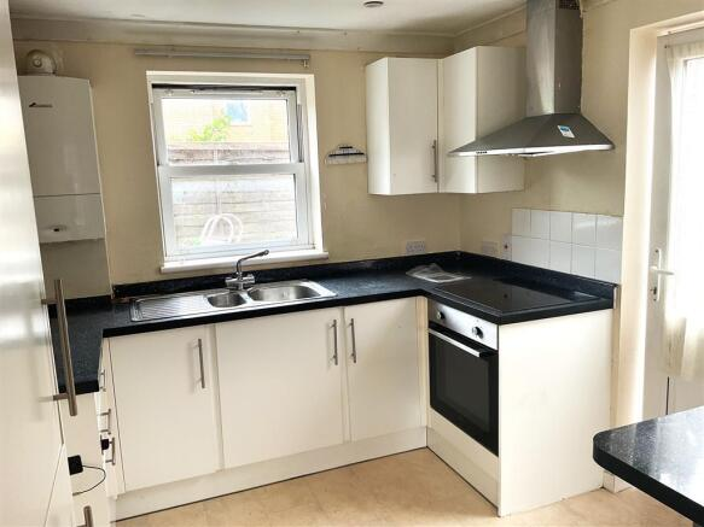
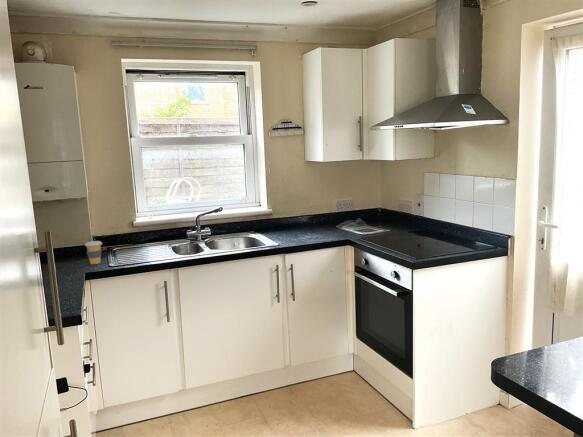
+ coffee cup [84,240,103,265]
